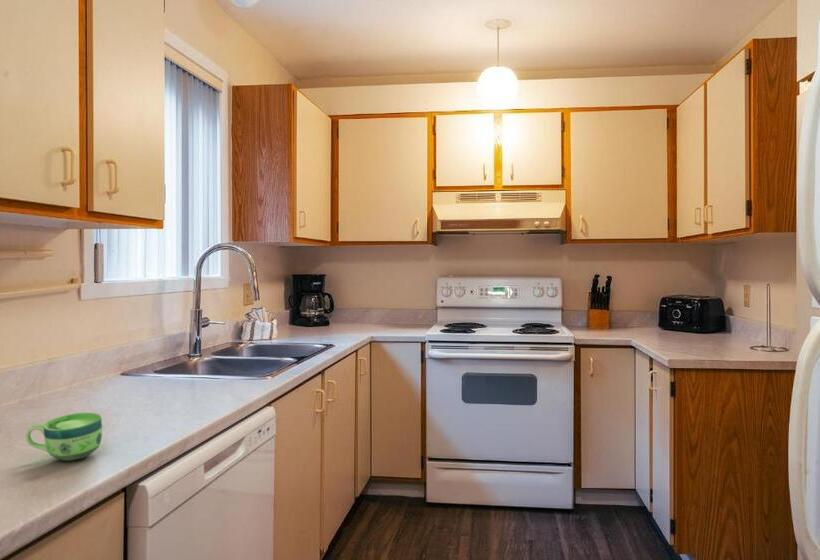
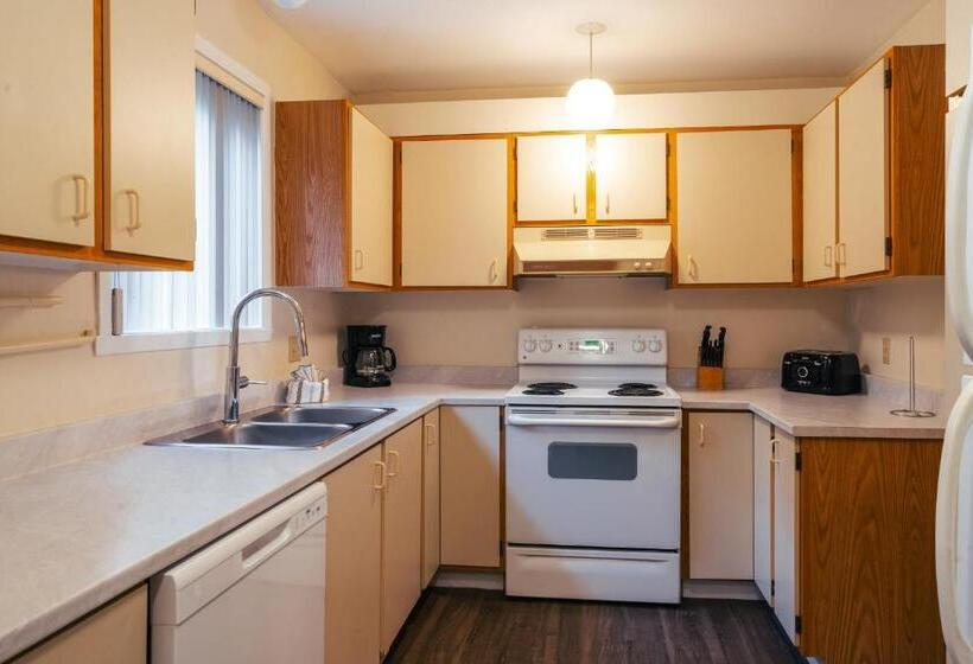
- cup [24,412,103,462]
